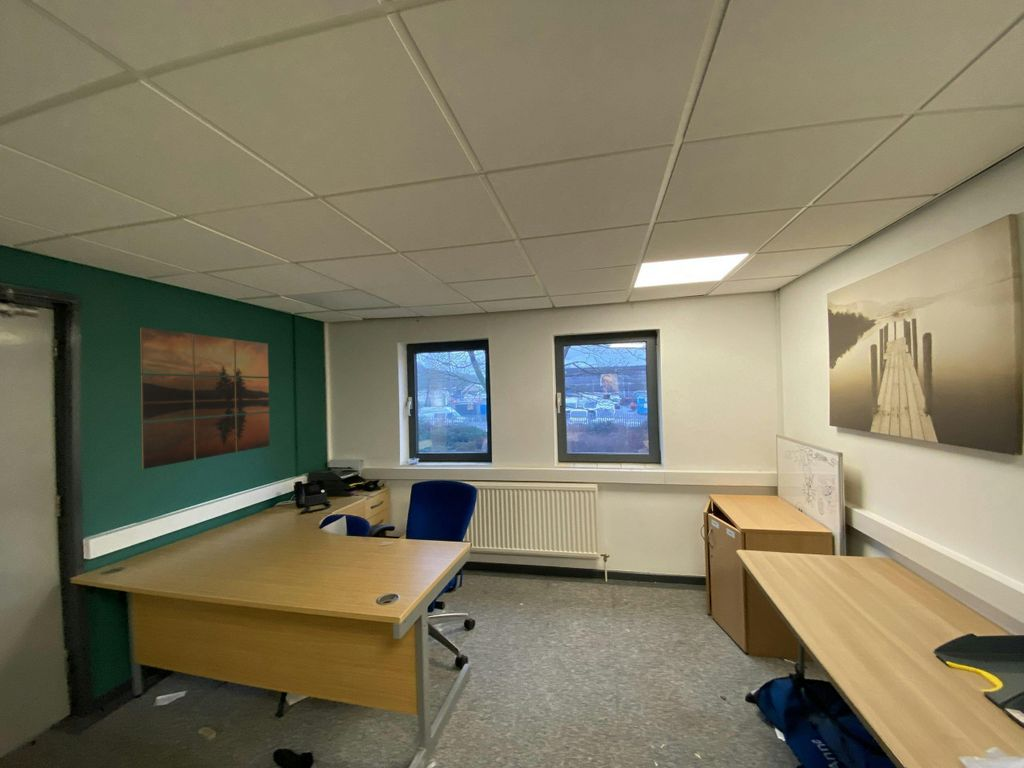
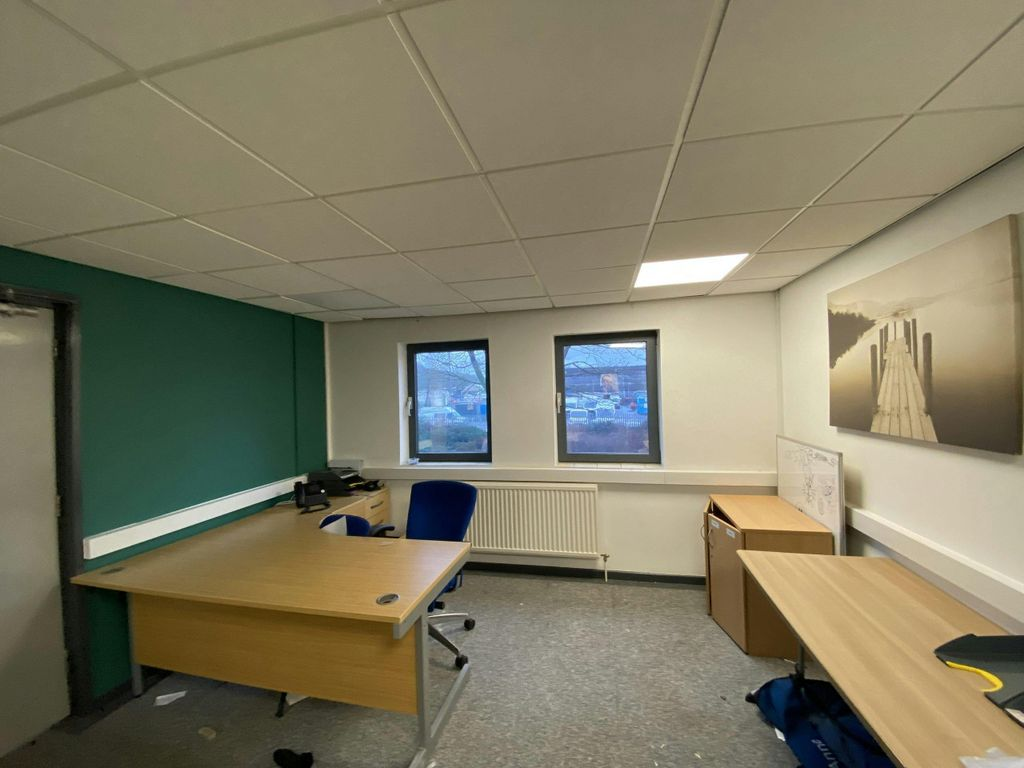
- wall art [139,326,271,470]
